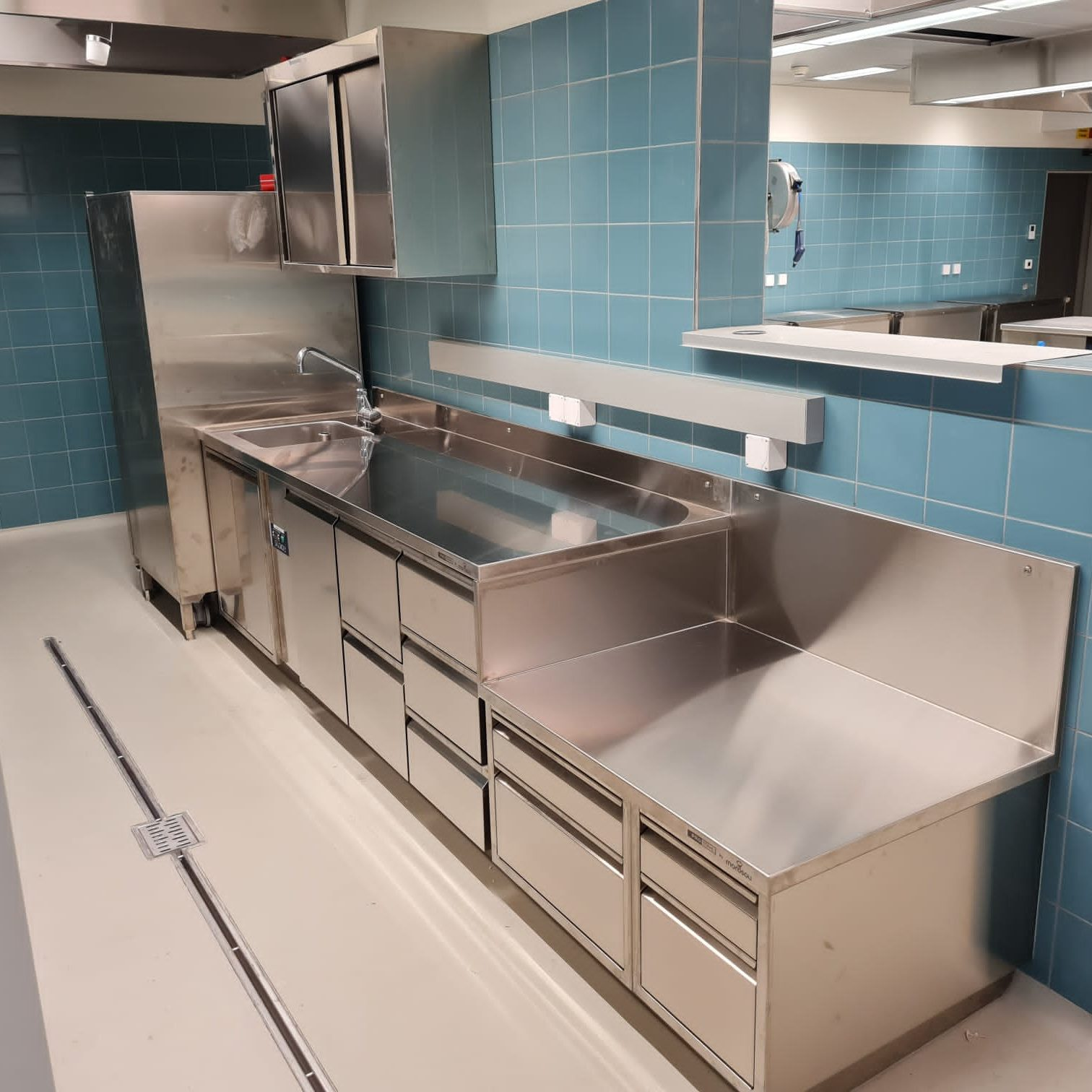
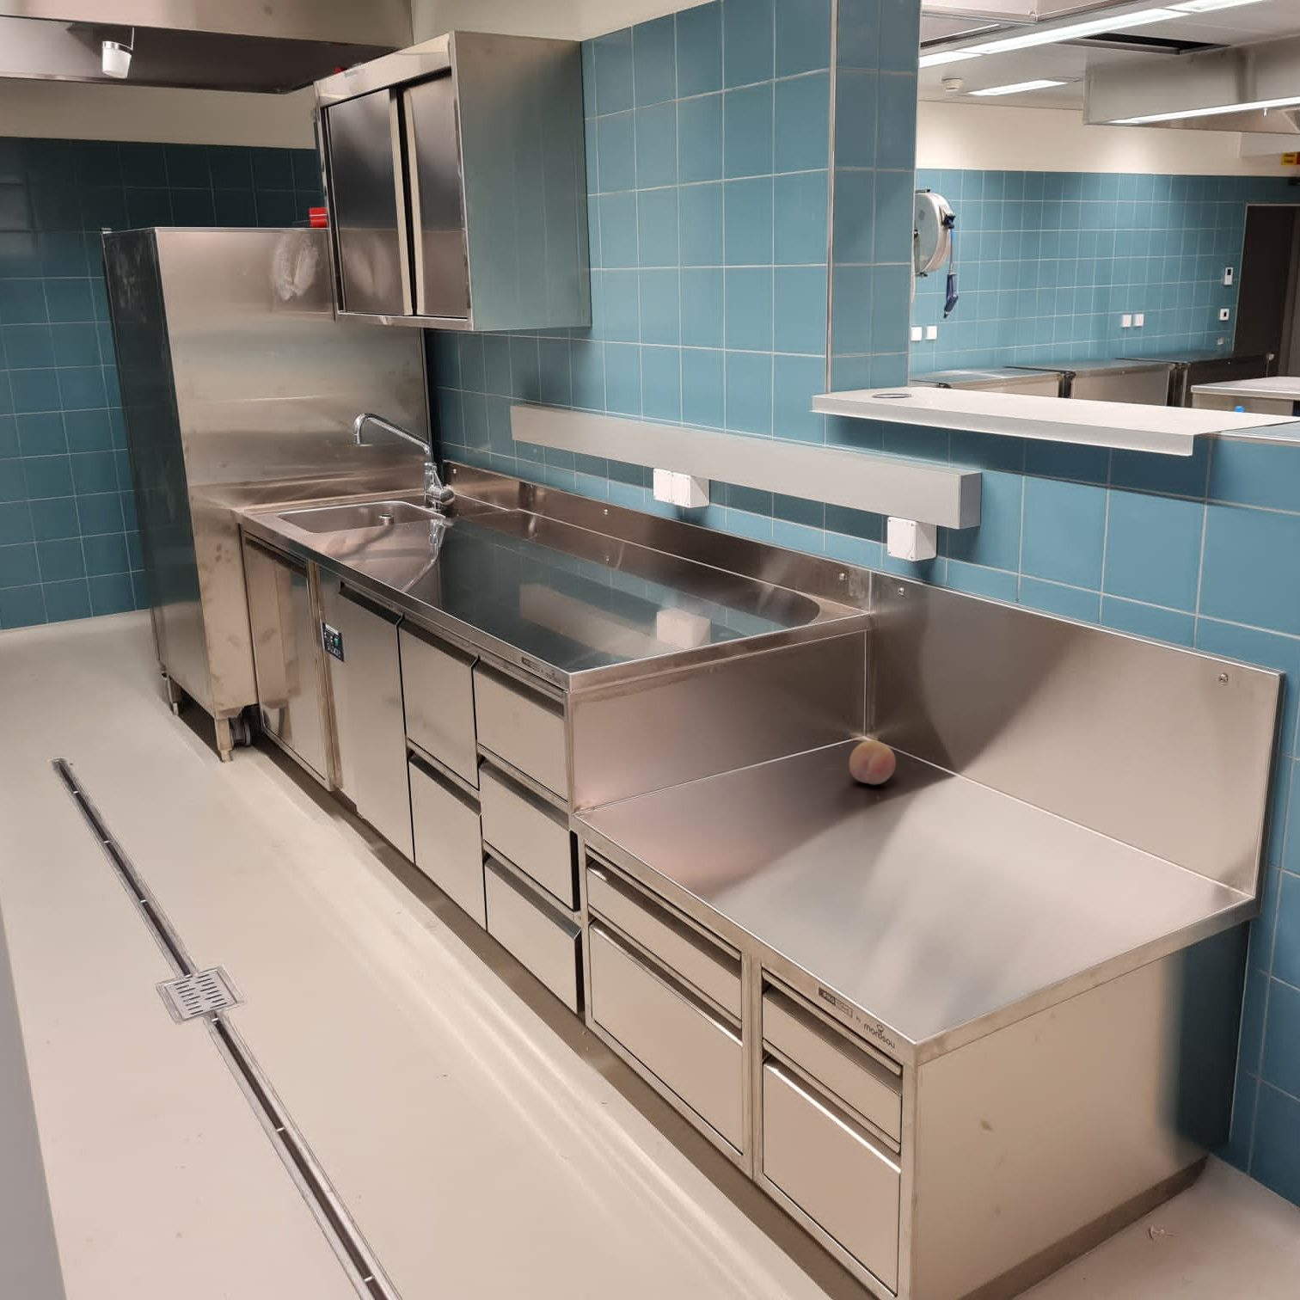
+ fruit [849,739,896,785]
